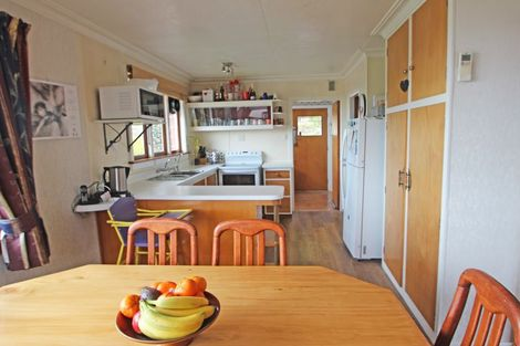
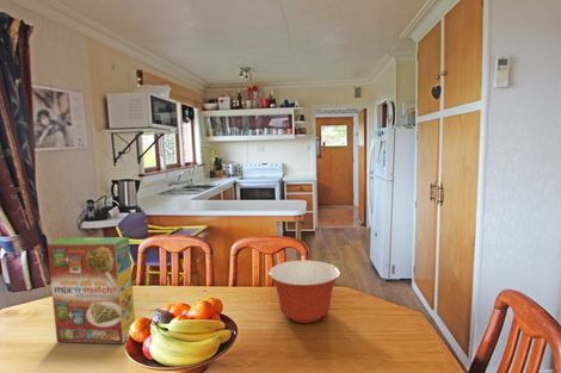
+ mixing bowl [267,259,341,324]
+ cereal box [47,236,136,346]
